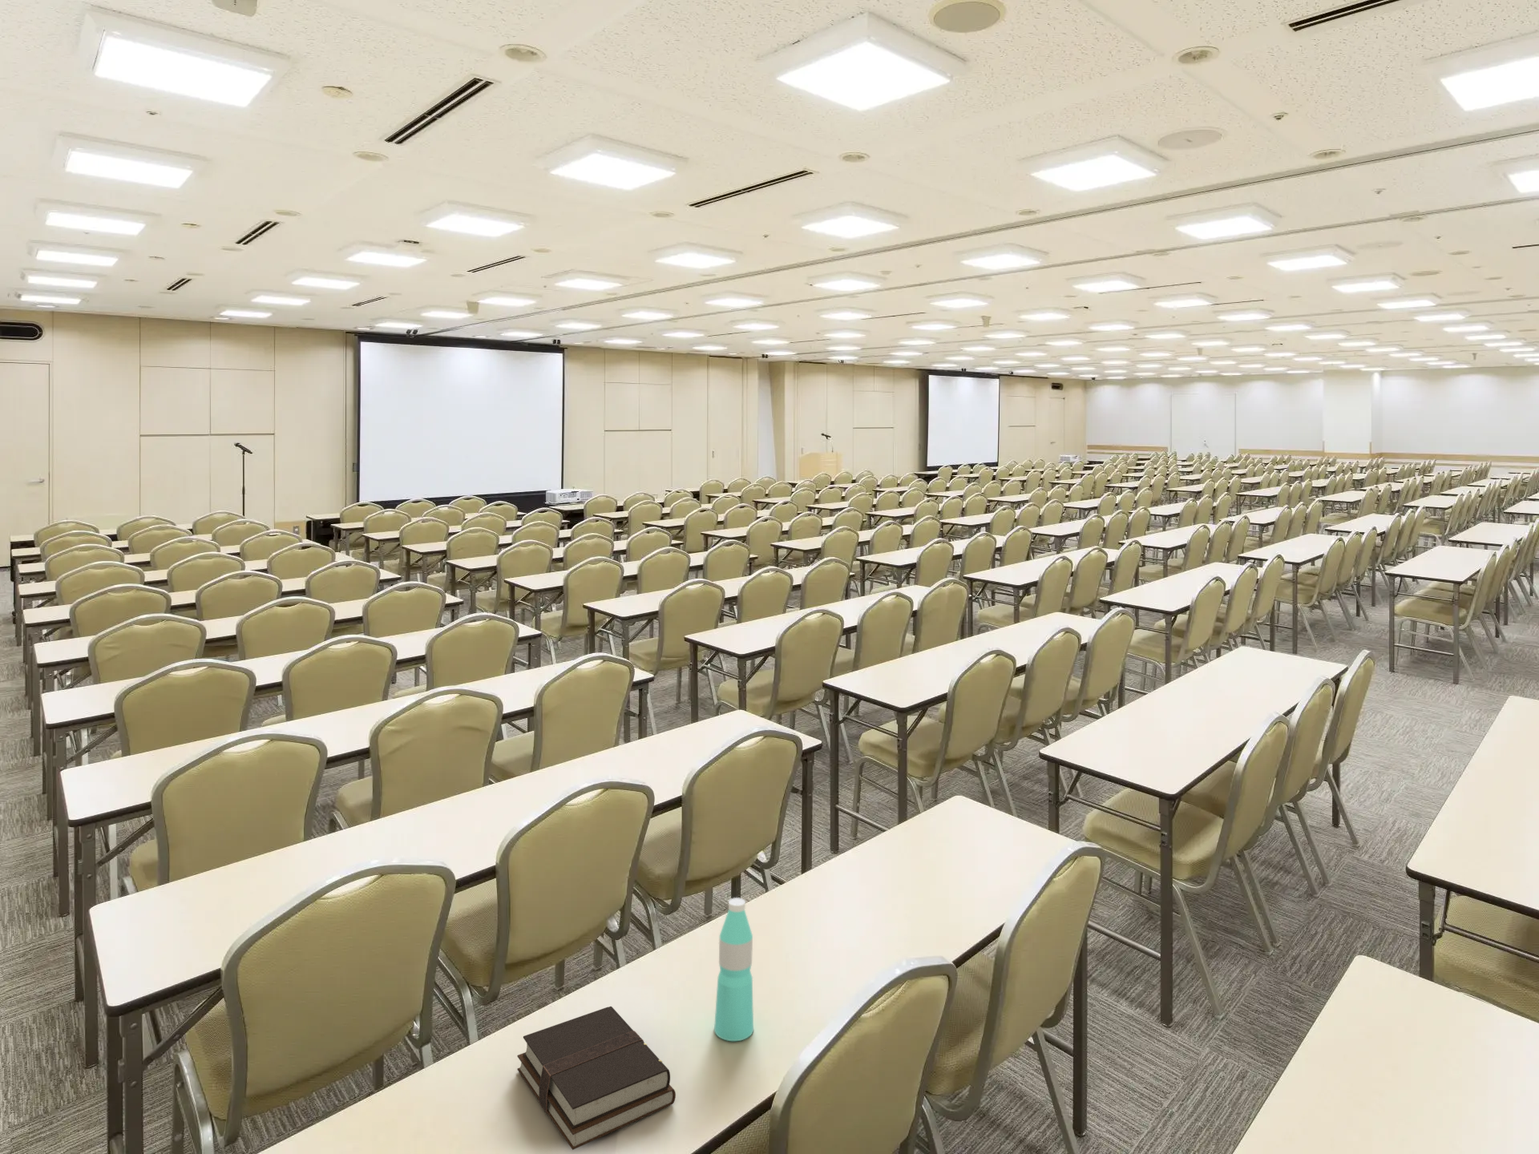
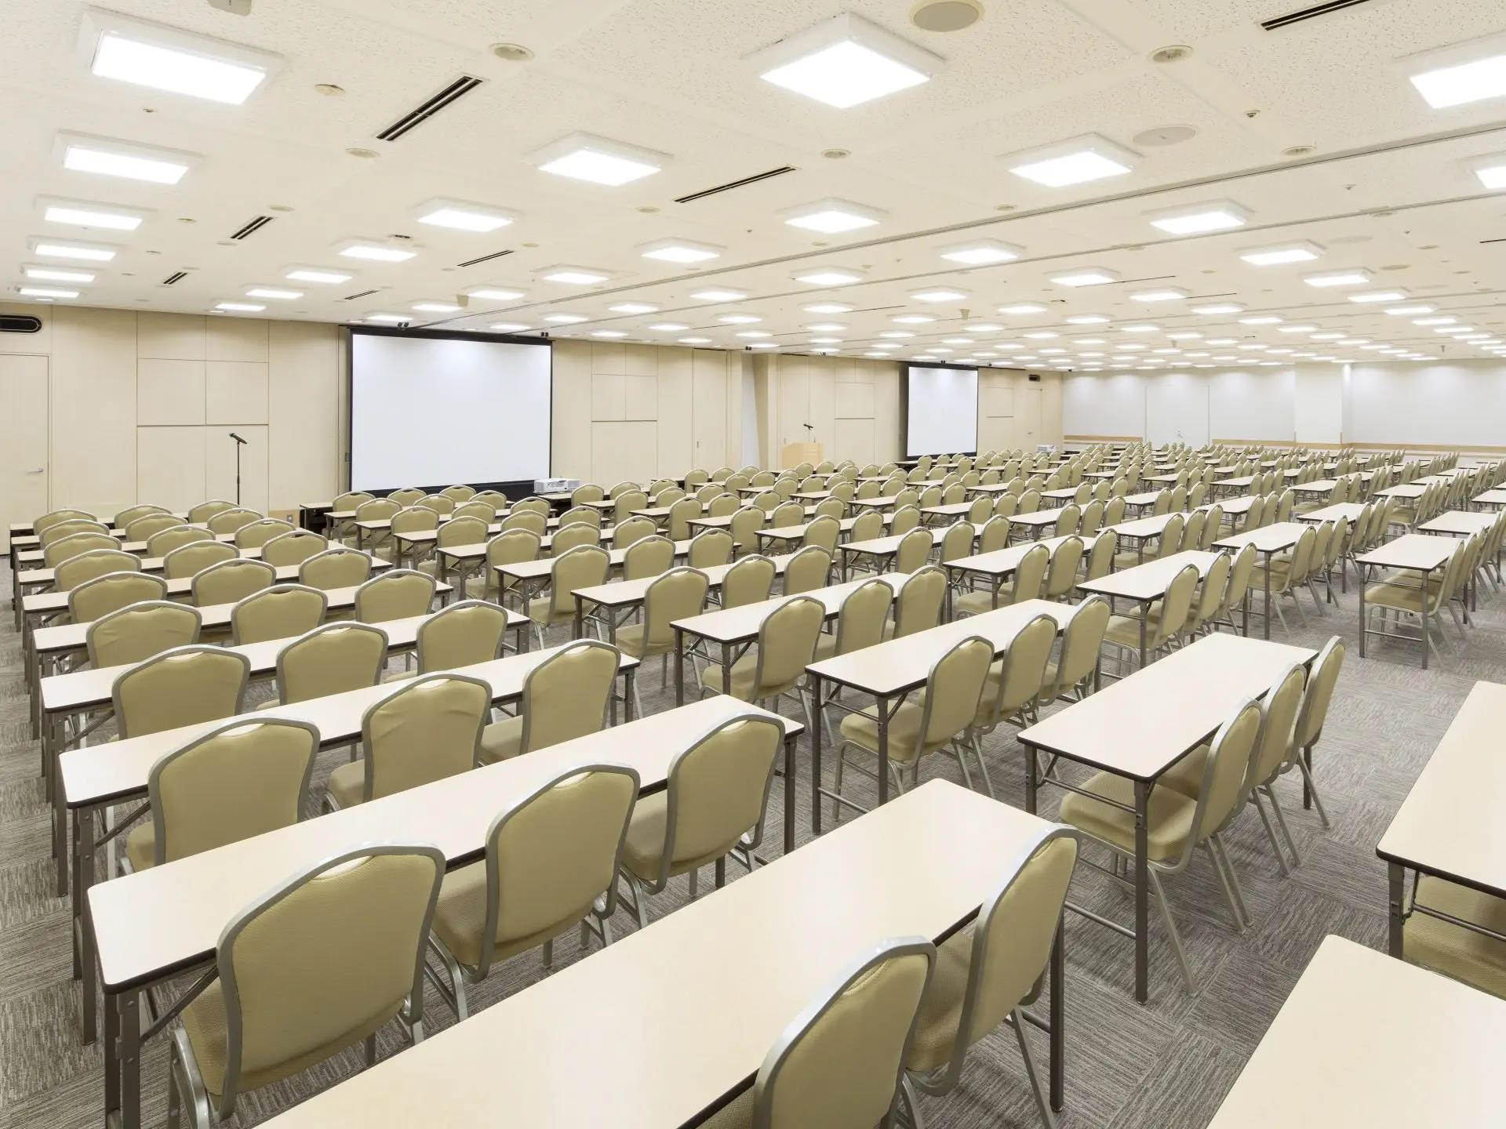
- bible [516,1006,676,1150]
- water bottle [714,897,754,1041]
